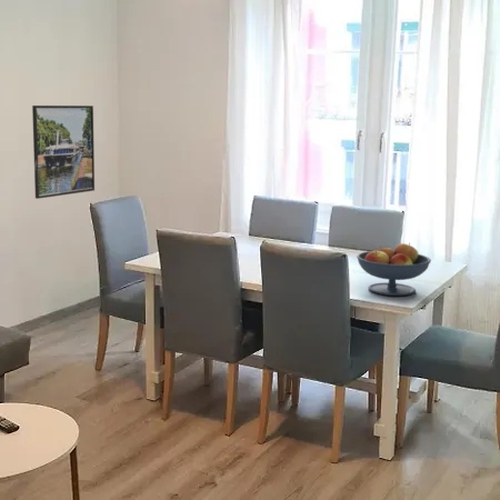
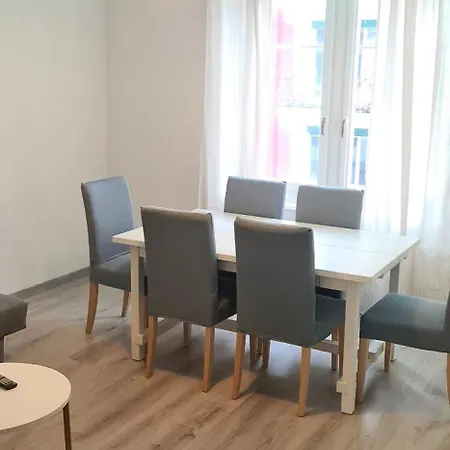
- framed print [31,104,96,200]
- fruit bowl [356,242,432,297]
